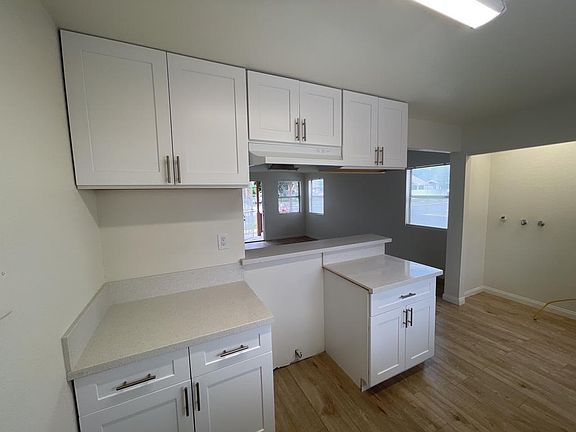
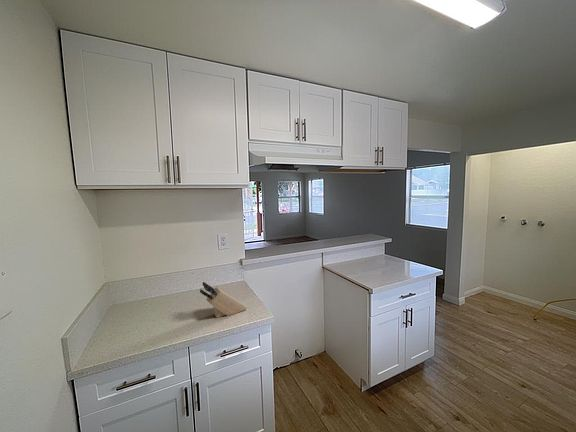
+ knife block [199,281,248,319]
